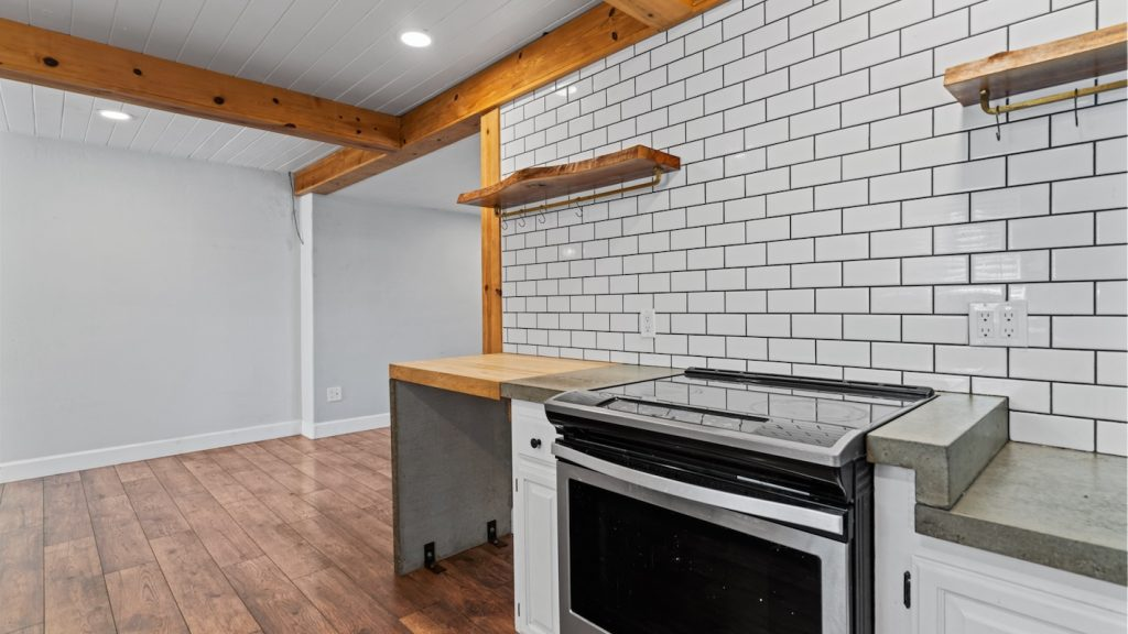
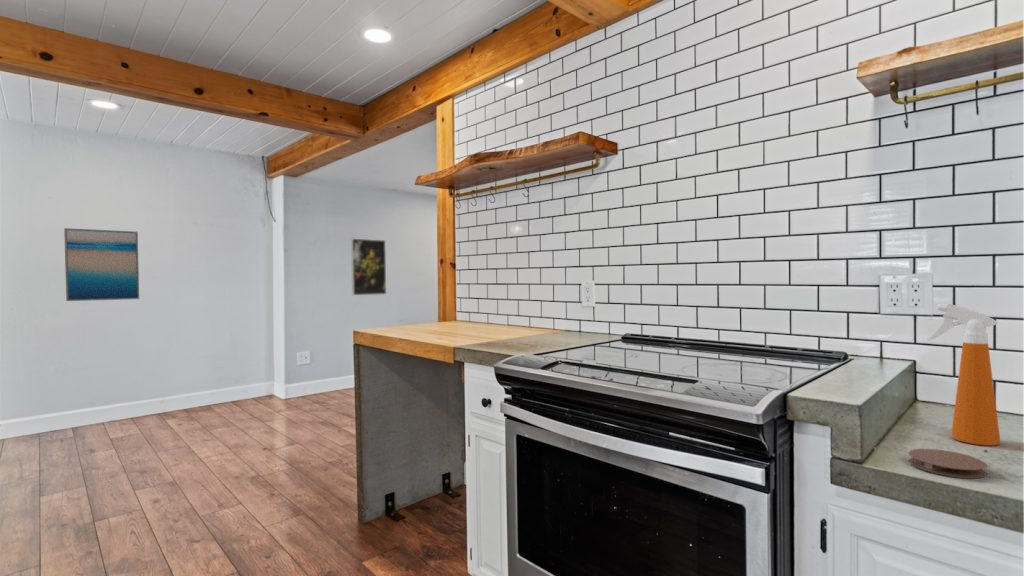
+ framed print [350,238,387,296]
+ coaster [908,448,988,479]
+ spray bottle [927,303,1001,447]
+ wall art [63,227,140,302]
